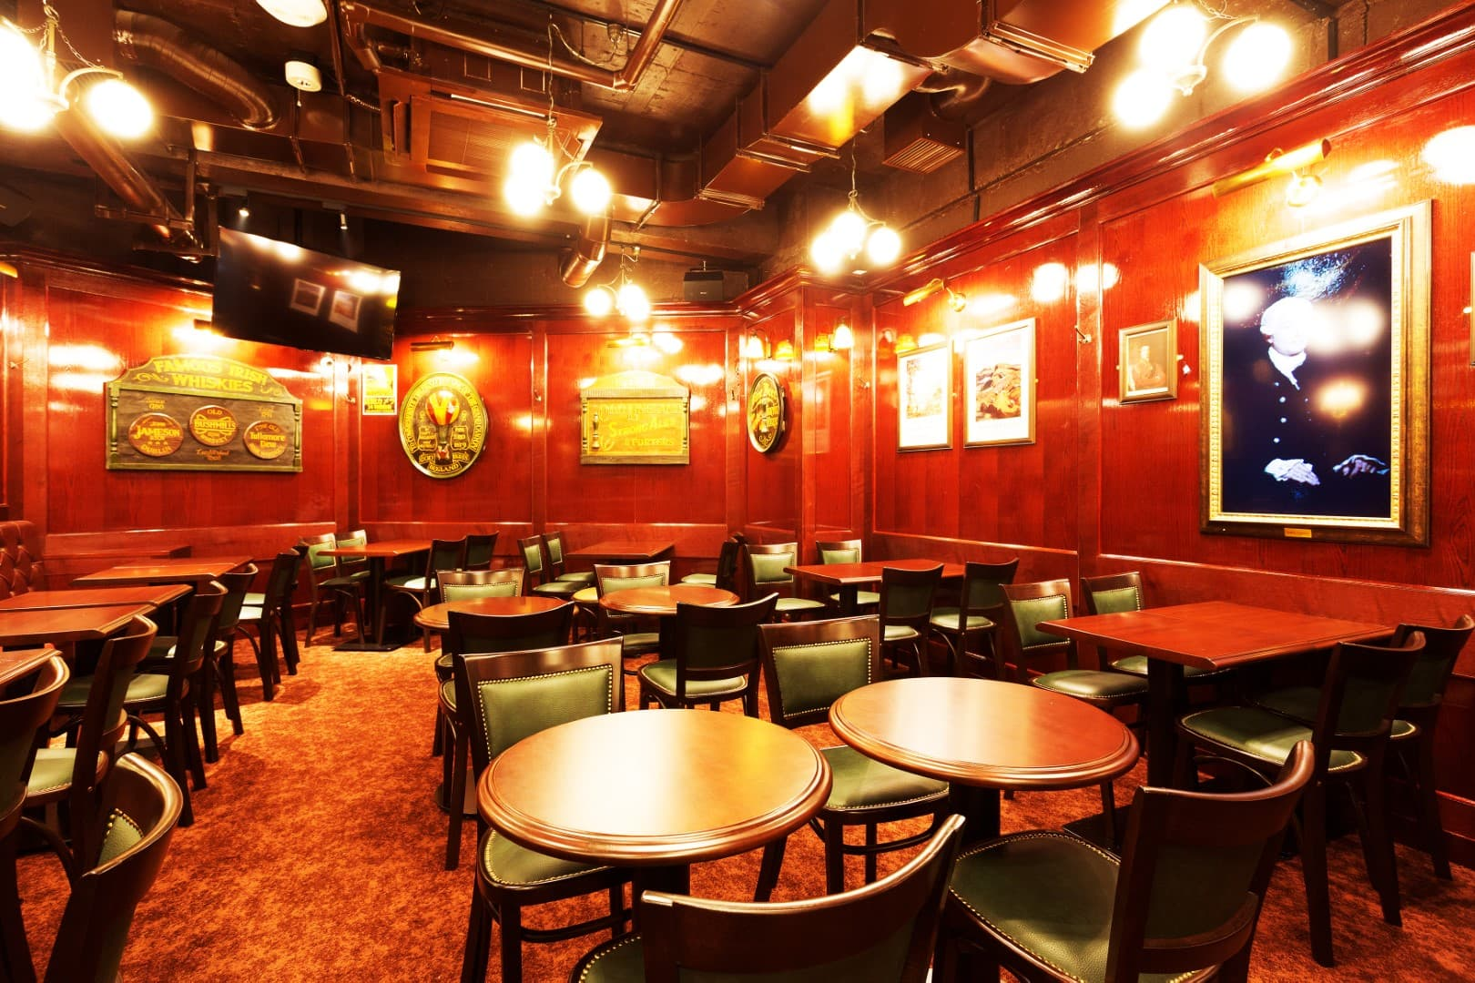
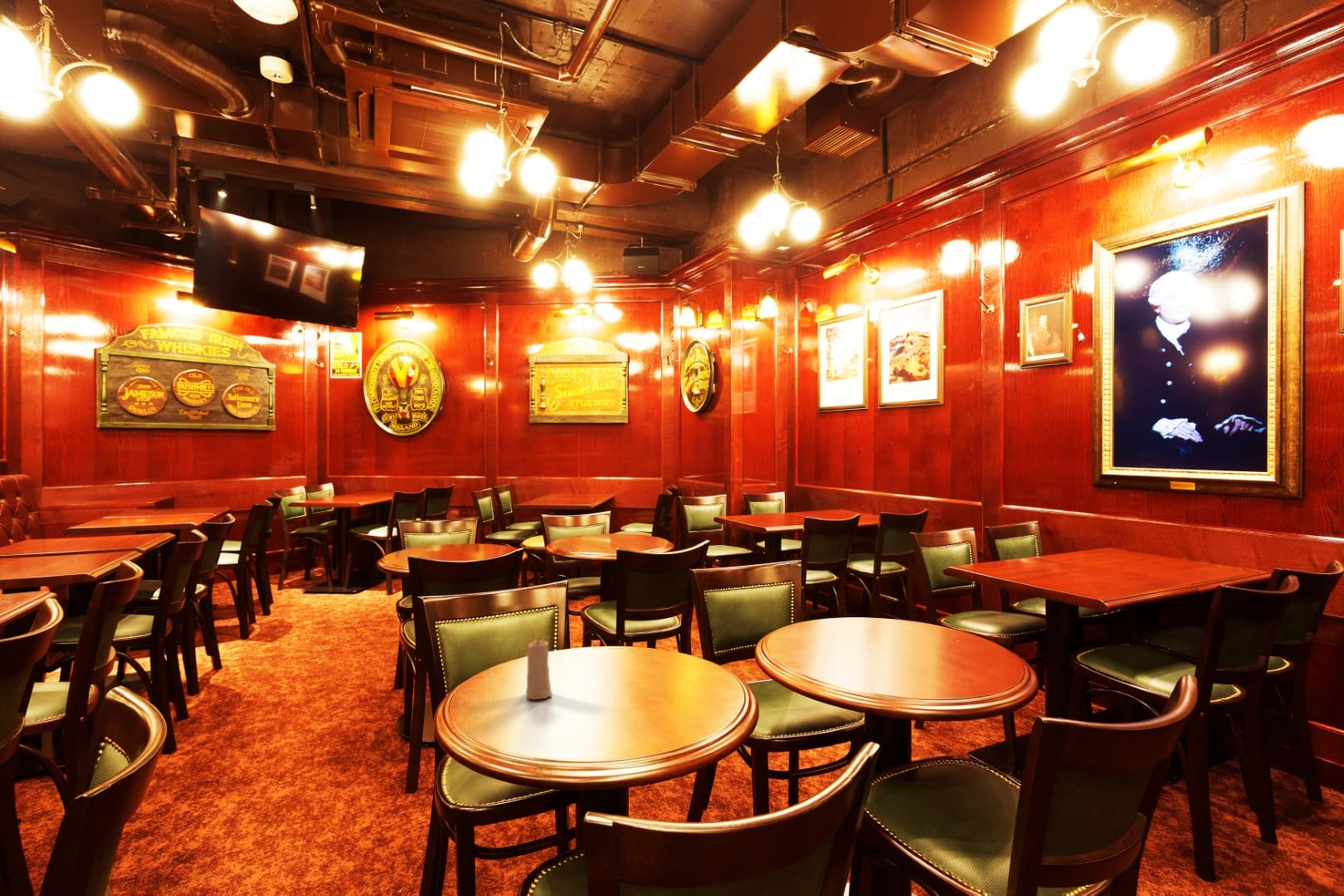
+ candle [525,636,553,700]
